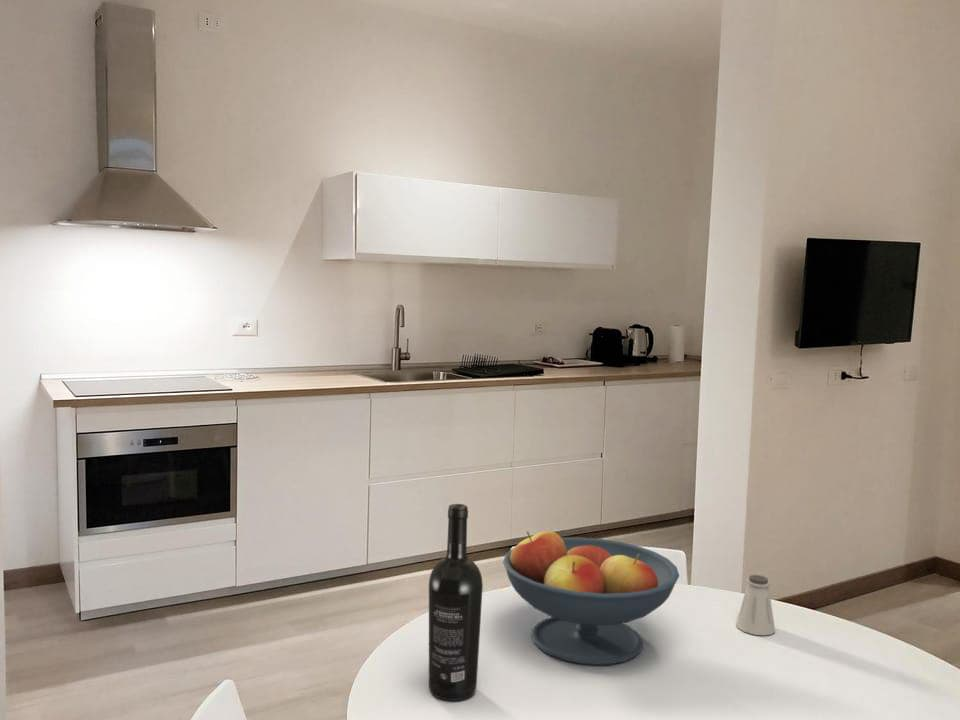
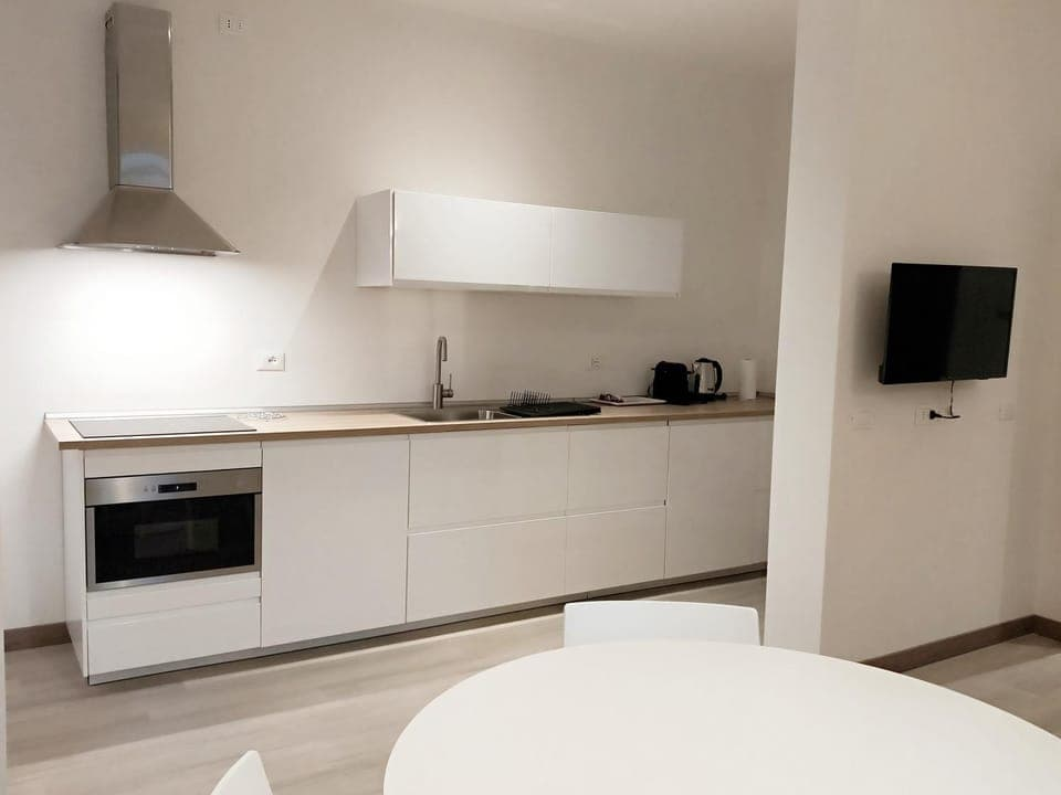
- fruit bowl [502,530,680,666]
- wine bottle [428,503,484,702]
- saltshaker [735,574,776,636]
